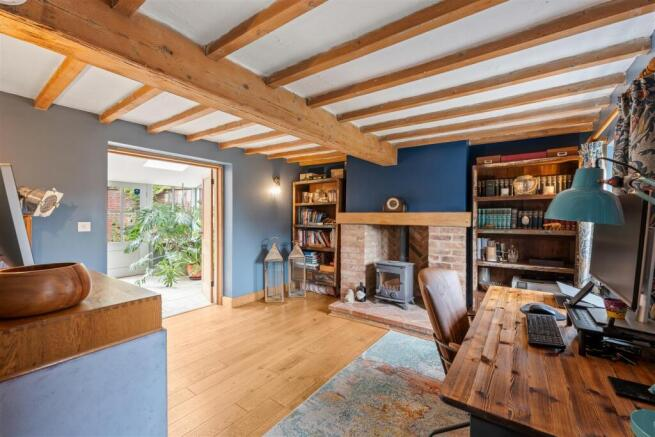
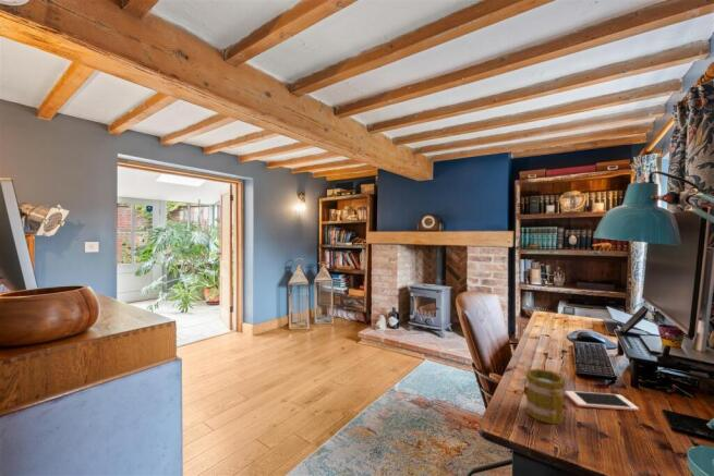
+ mug [524,368,566,426]
+ cell phone [564,390,640,412]
